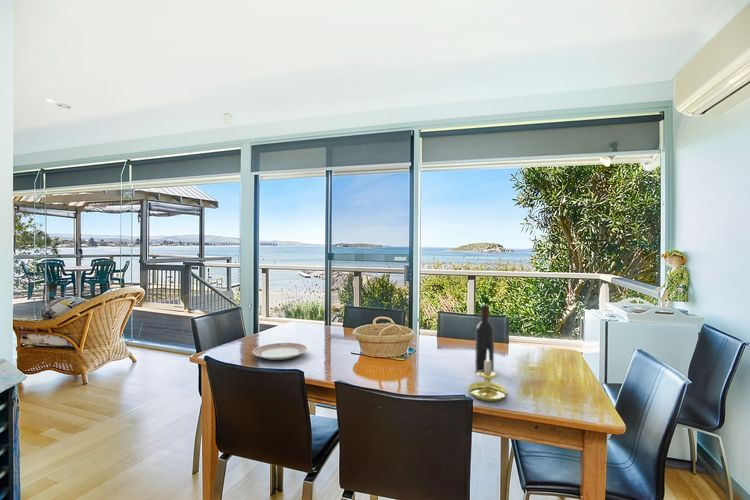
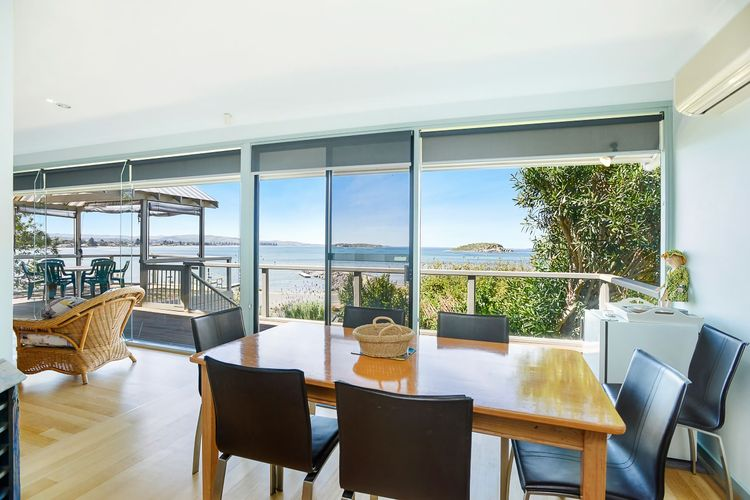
- wine bottle [475,304,495,373]
- candle holder [467,350,508,403]
- dinner plate [252,342,308,361]
